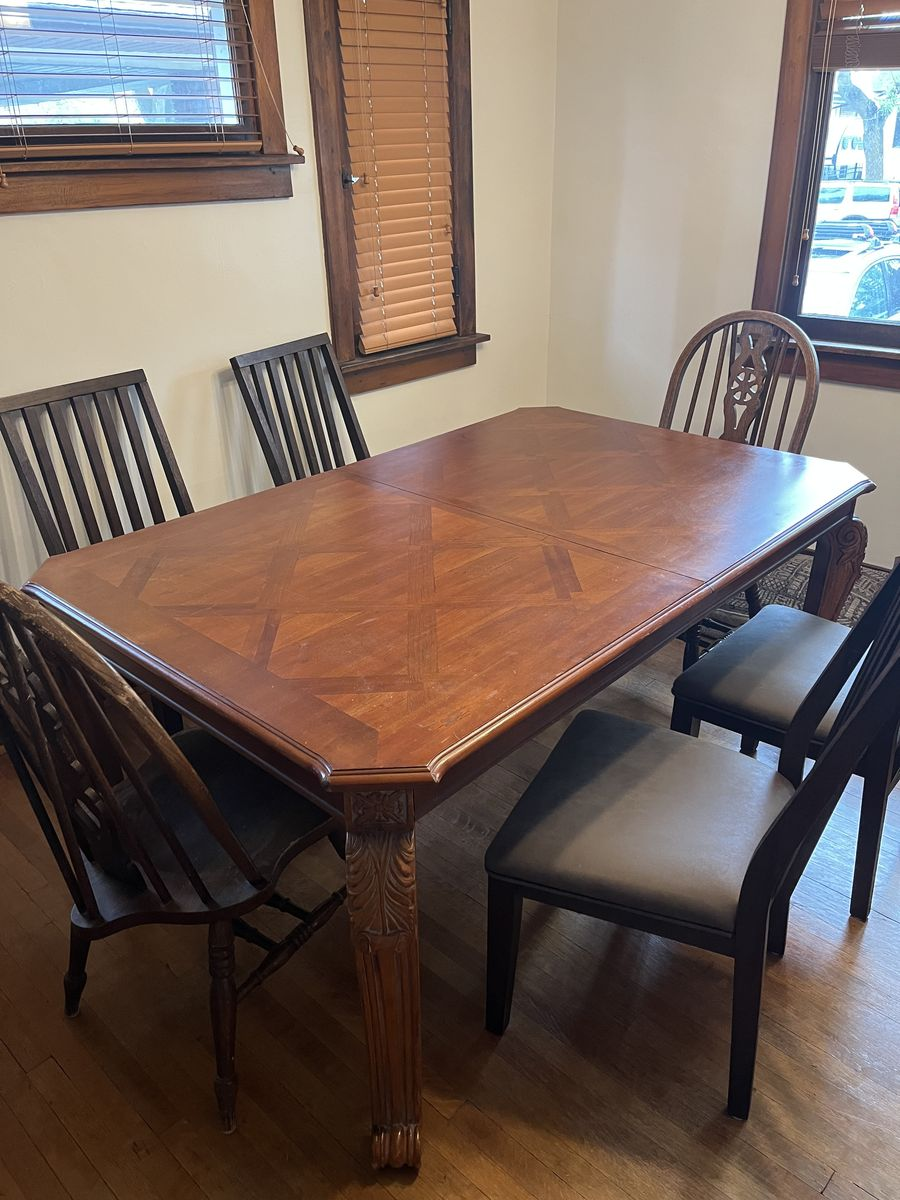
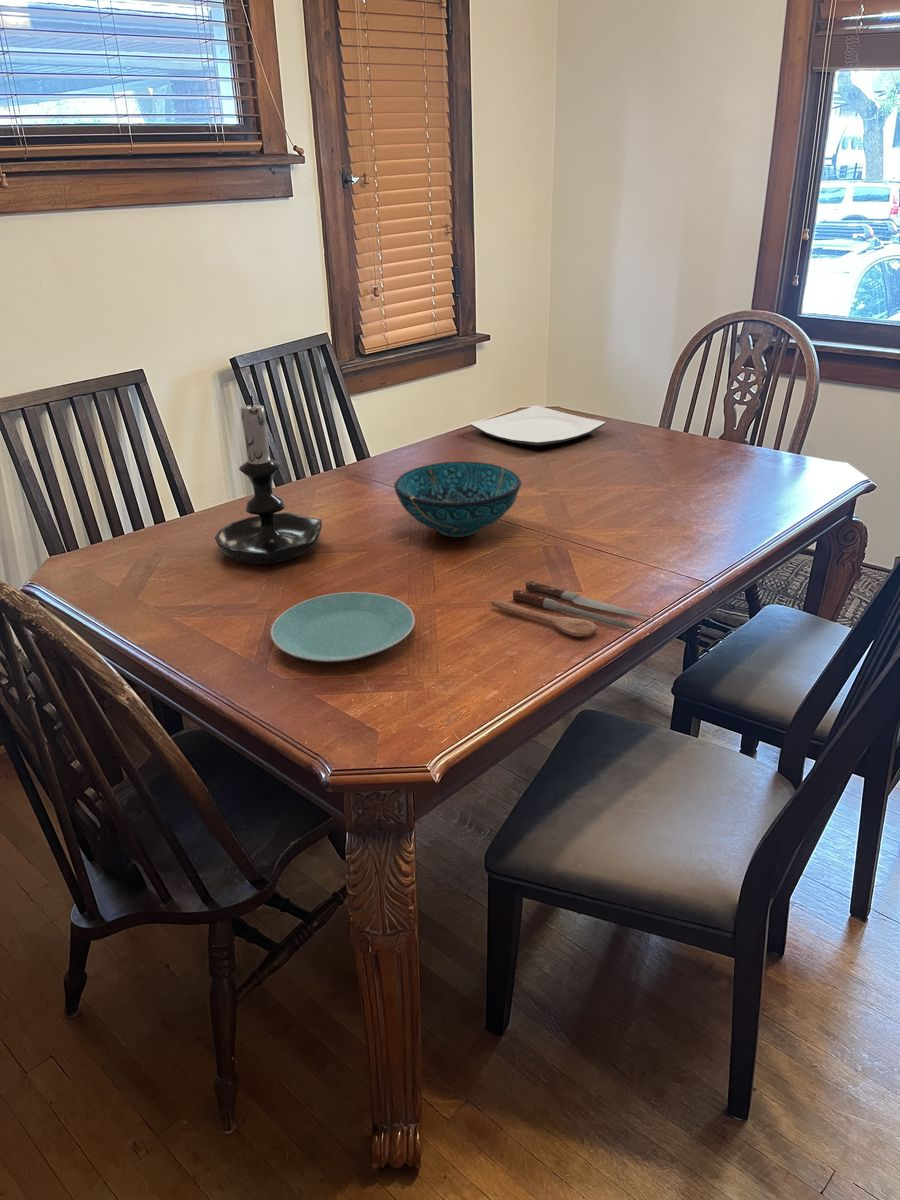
+ decorative bowl [393,461,522,538]
+ plate [470,405,606,446]
+ spoon [490,580,659,638]
+ candle holder [214,394,323,565]
+ plate [270,591,416,663]
